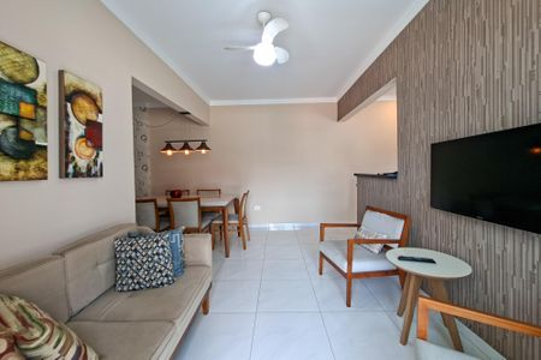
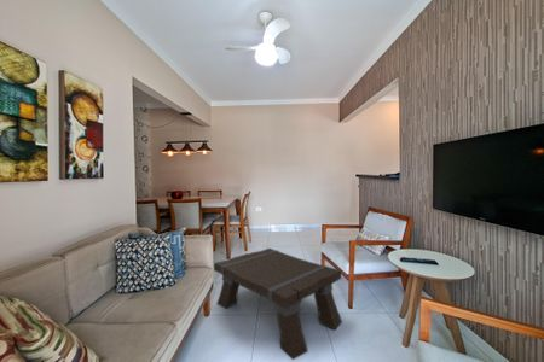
+ coffee table [213,247,343,361]
